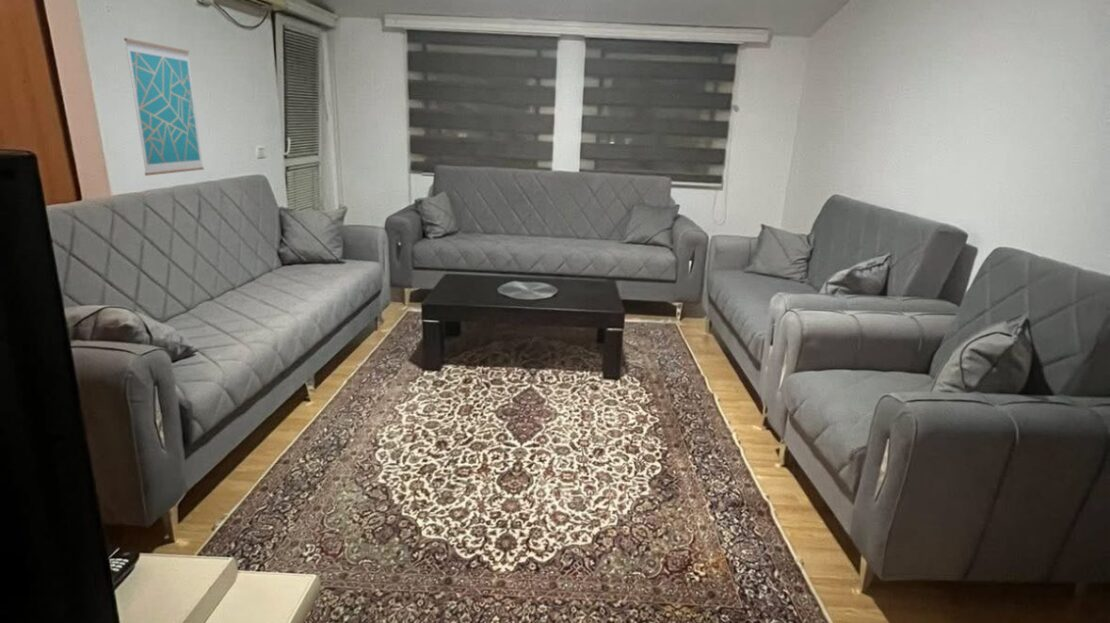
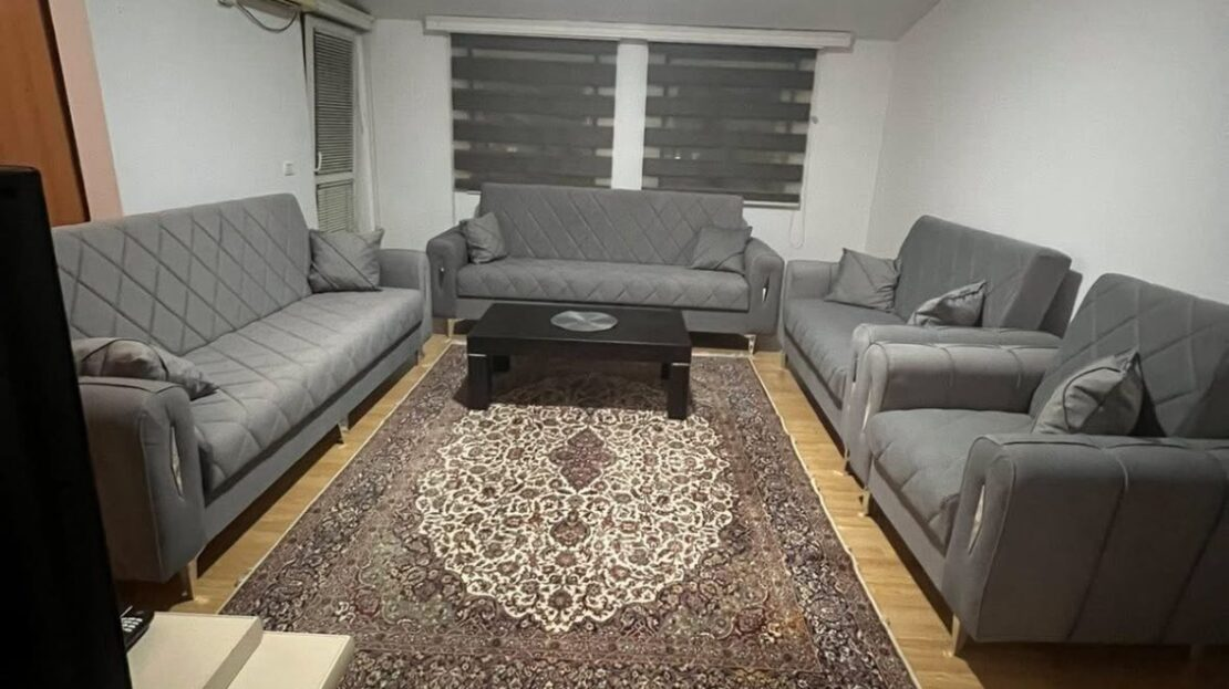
- wall art [123,37,205,177]
